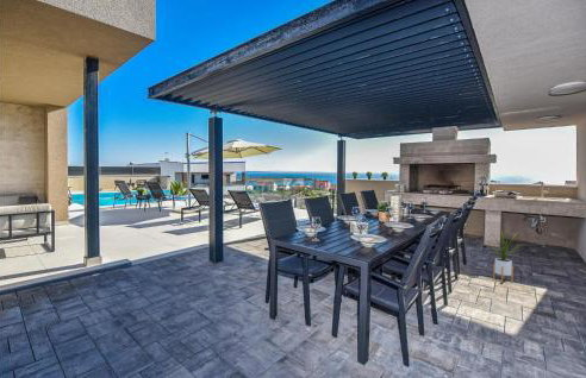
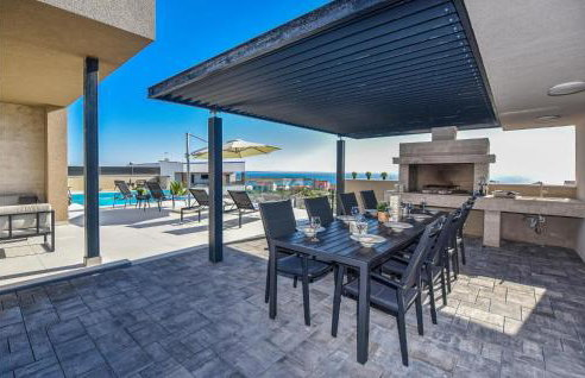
- house plant [487,227,520,283]
